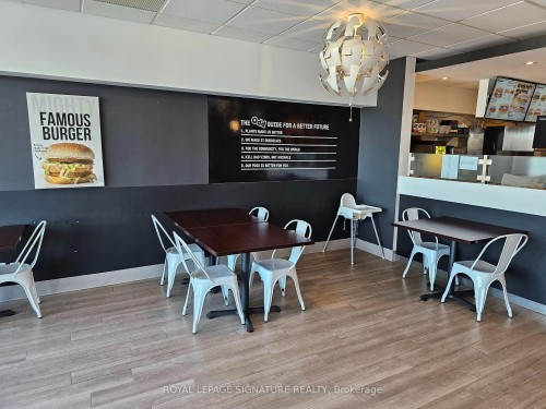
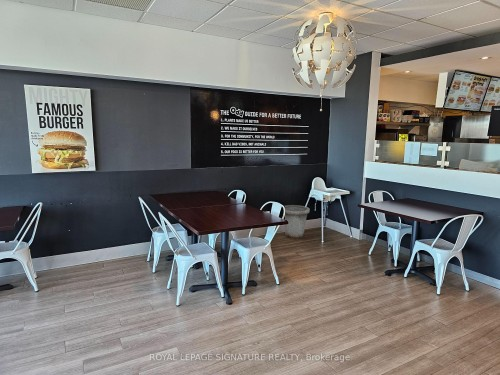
+ trash can [284,204,310,239]
